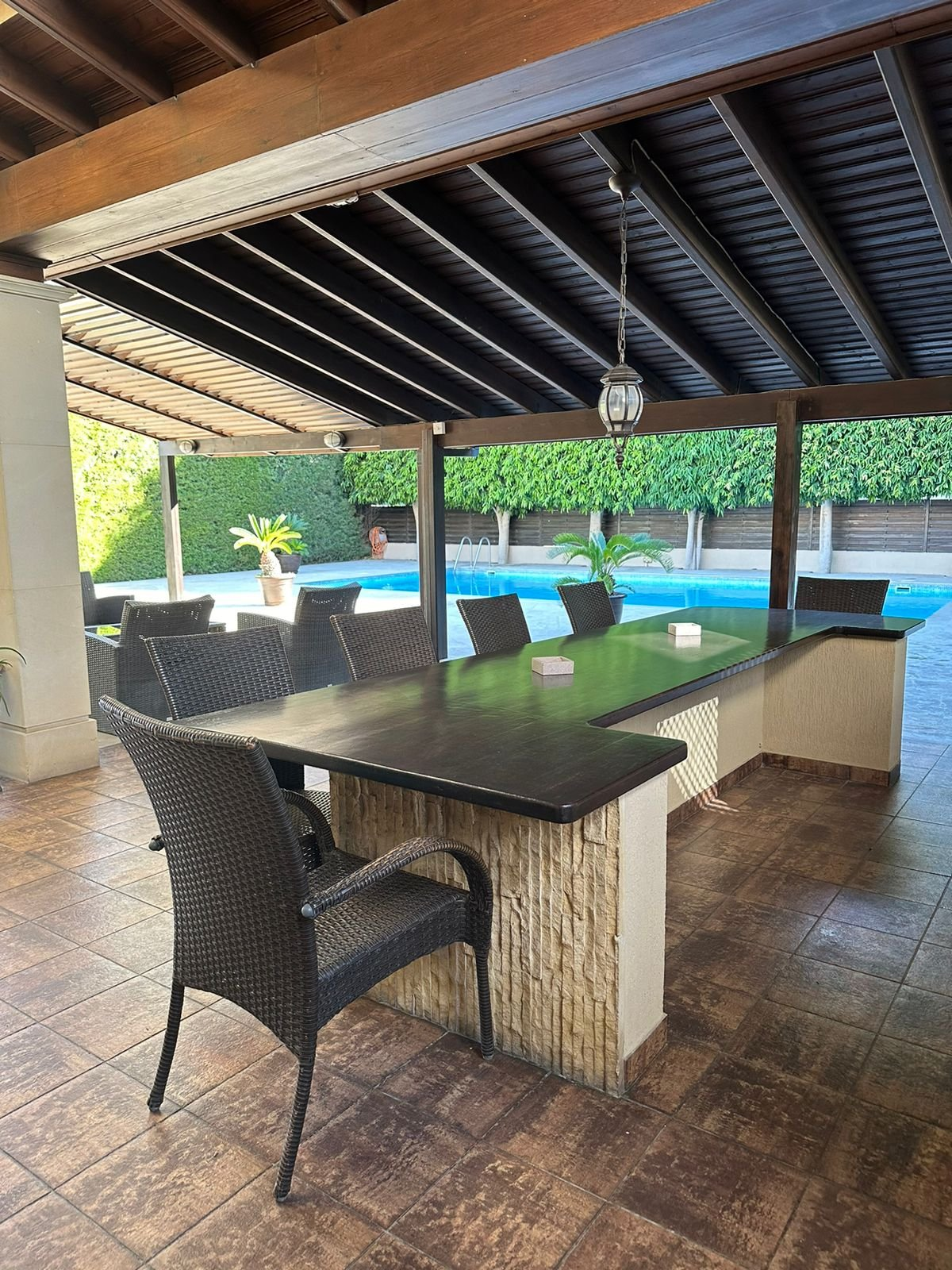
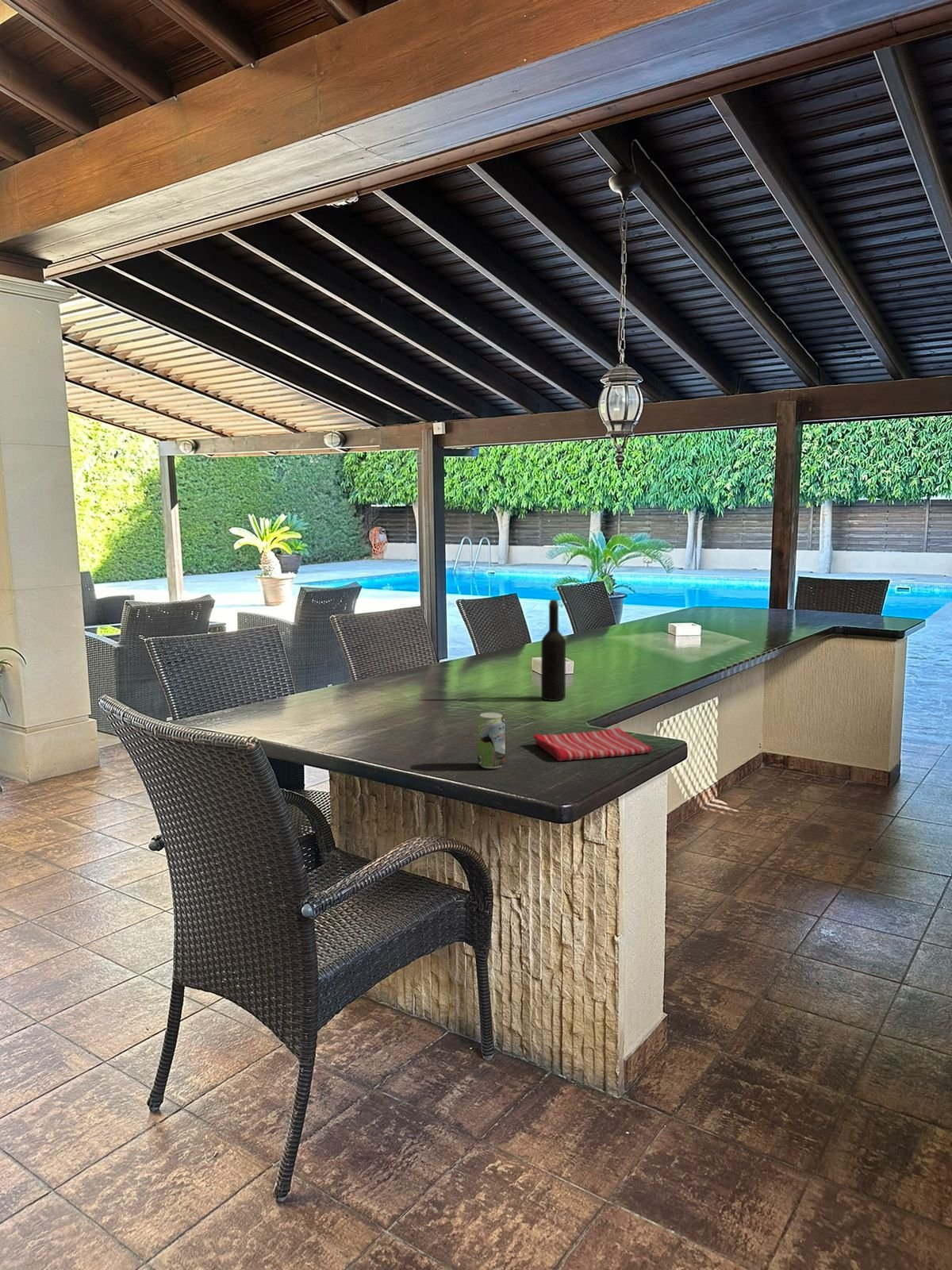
+ beverage can [477,712,506,769]
+ wine bottle [540,598,566,702]
+ dish towel [533,727,653,762]
